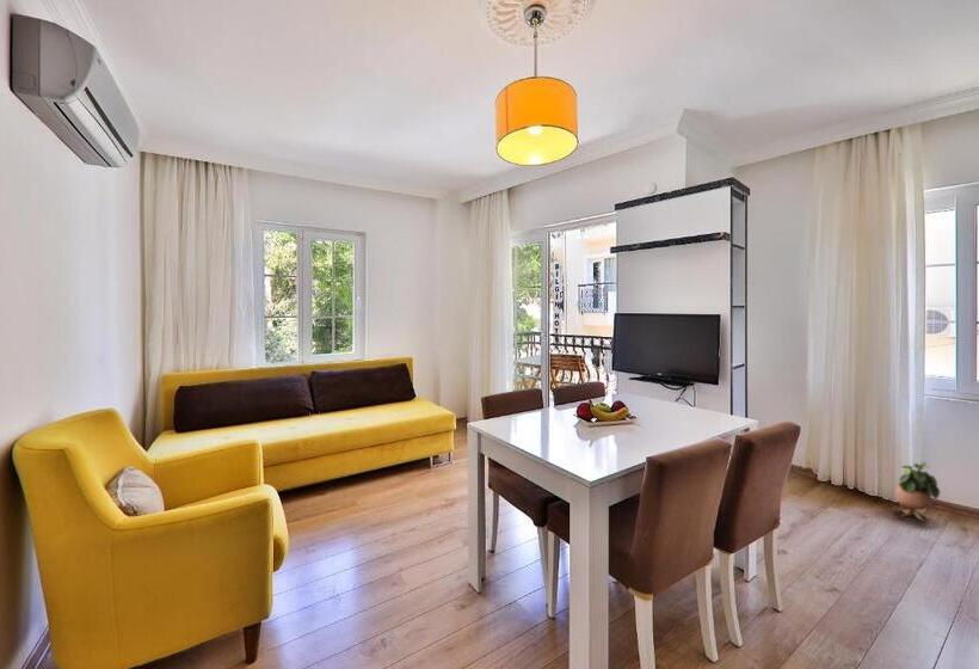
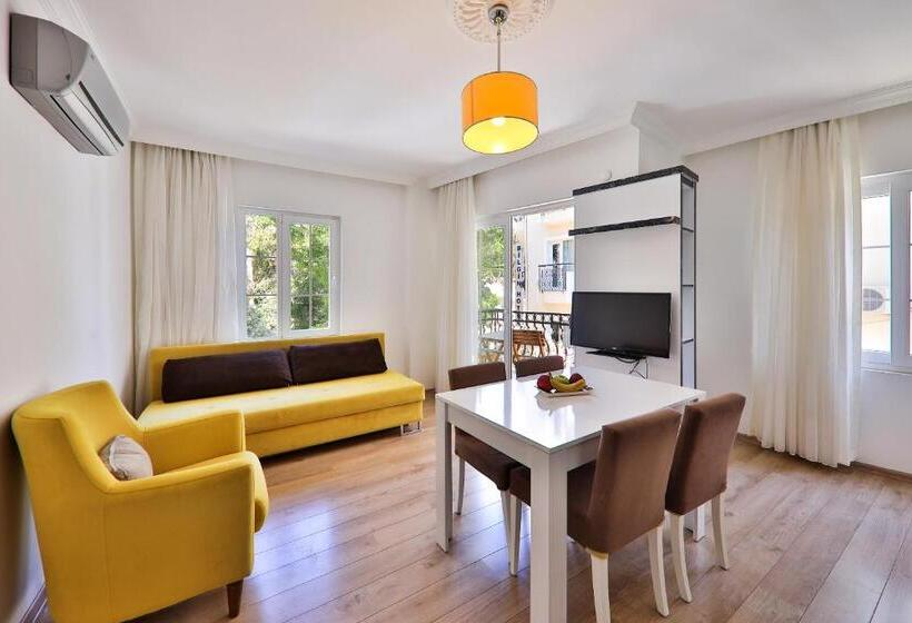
- potted plant [894,460,941,522]
